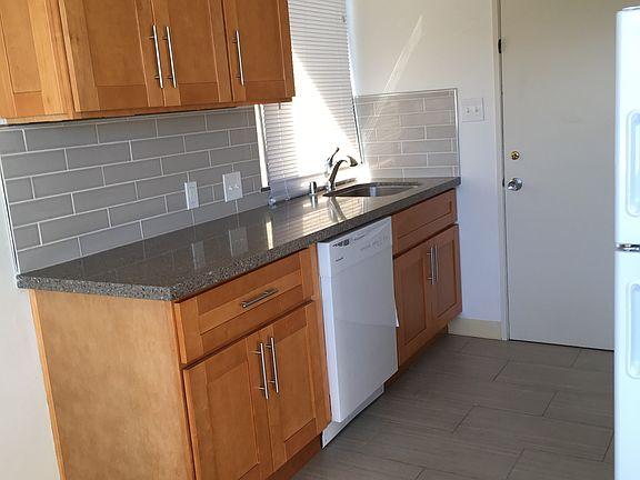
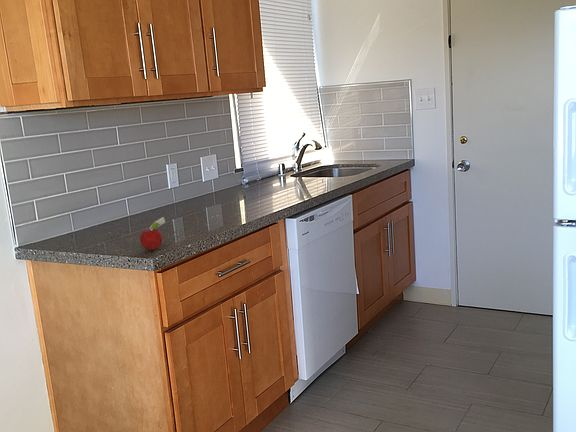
+ fruit [139,216,166,251]
